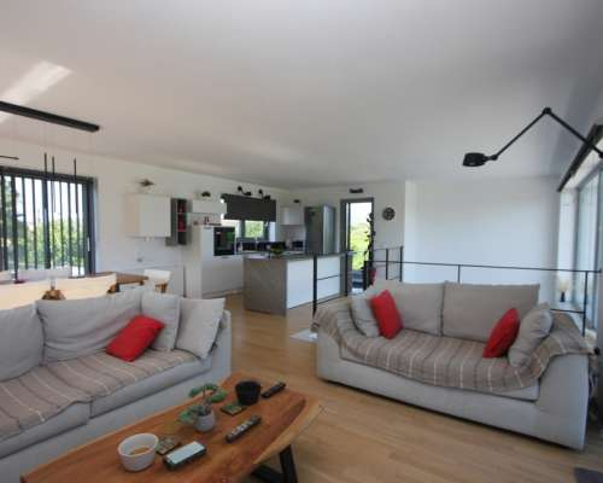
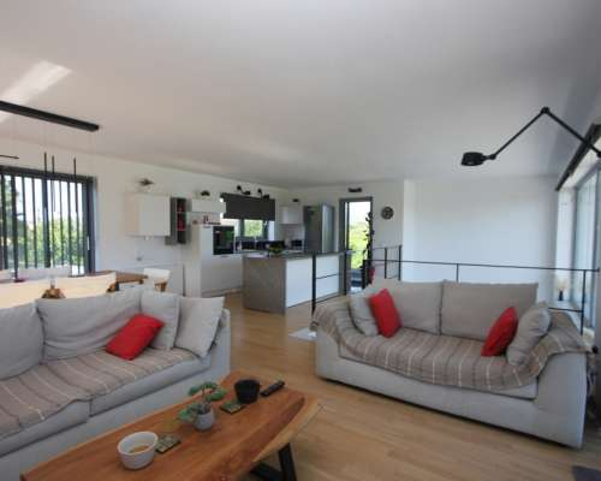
- remote control [223,414,263,443]
- smartphone [162,440,207,471]
